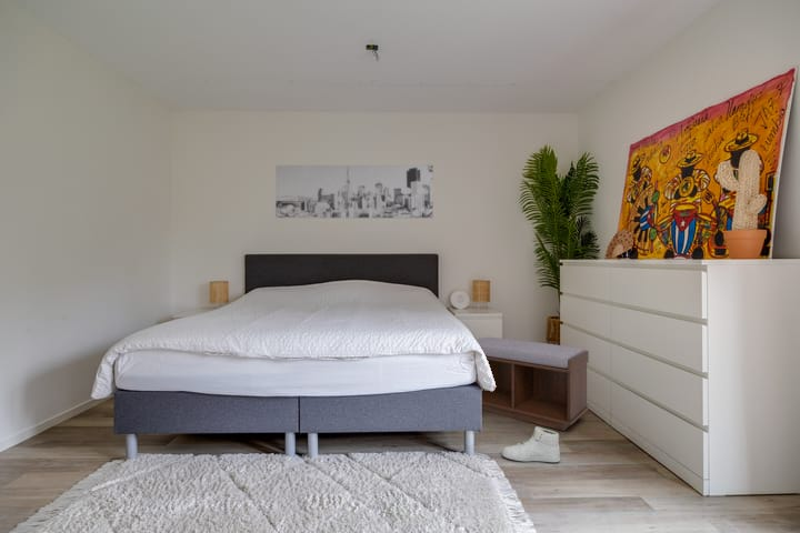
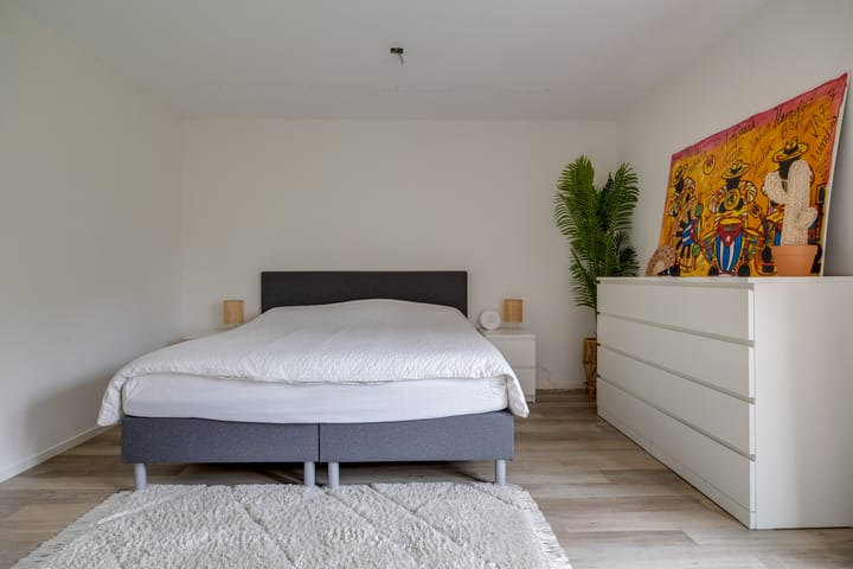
- sneaker [501,425,561,463]
- wall art [274,164,434,219]
- bench [476,336,590,432]
